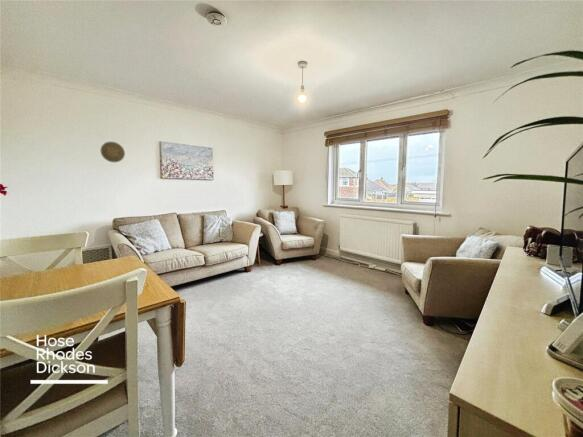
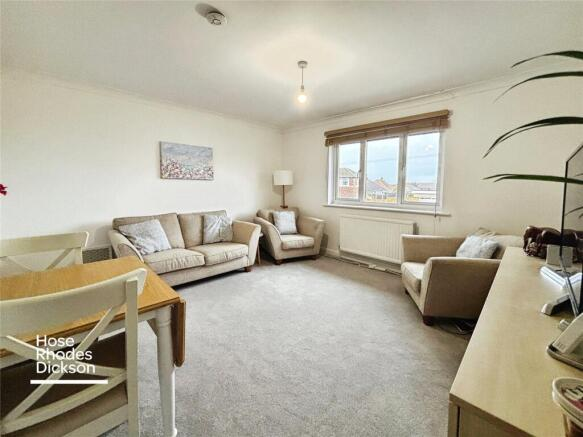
- decorative plate [100,141,126,163]
